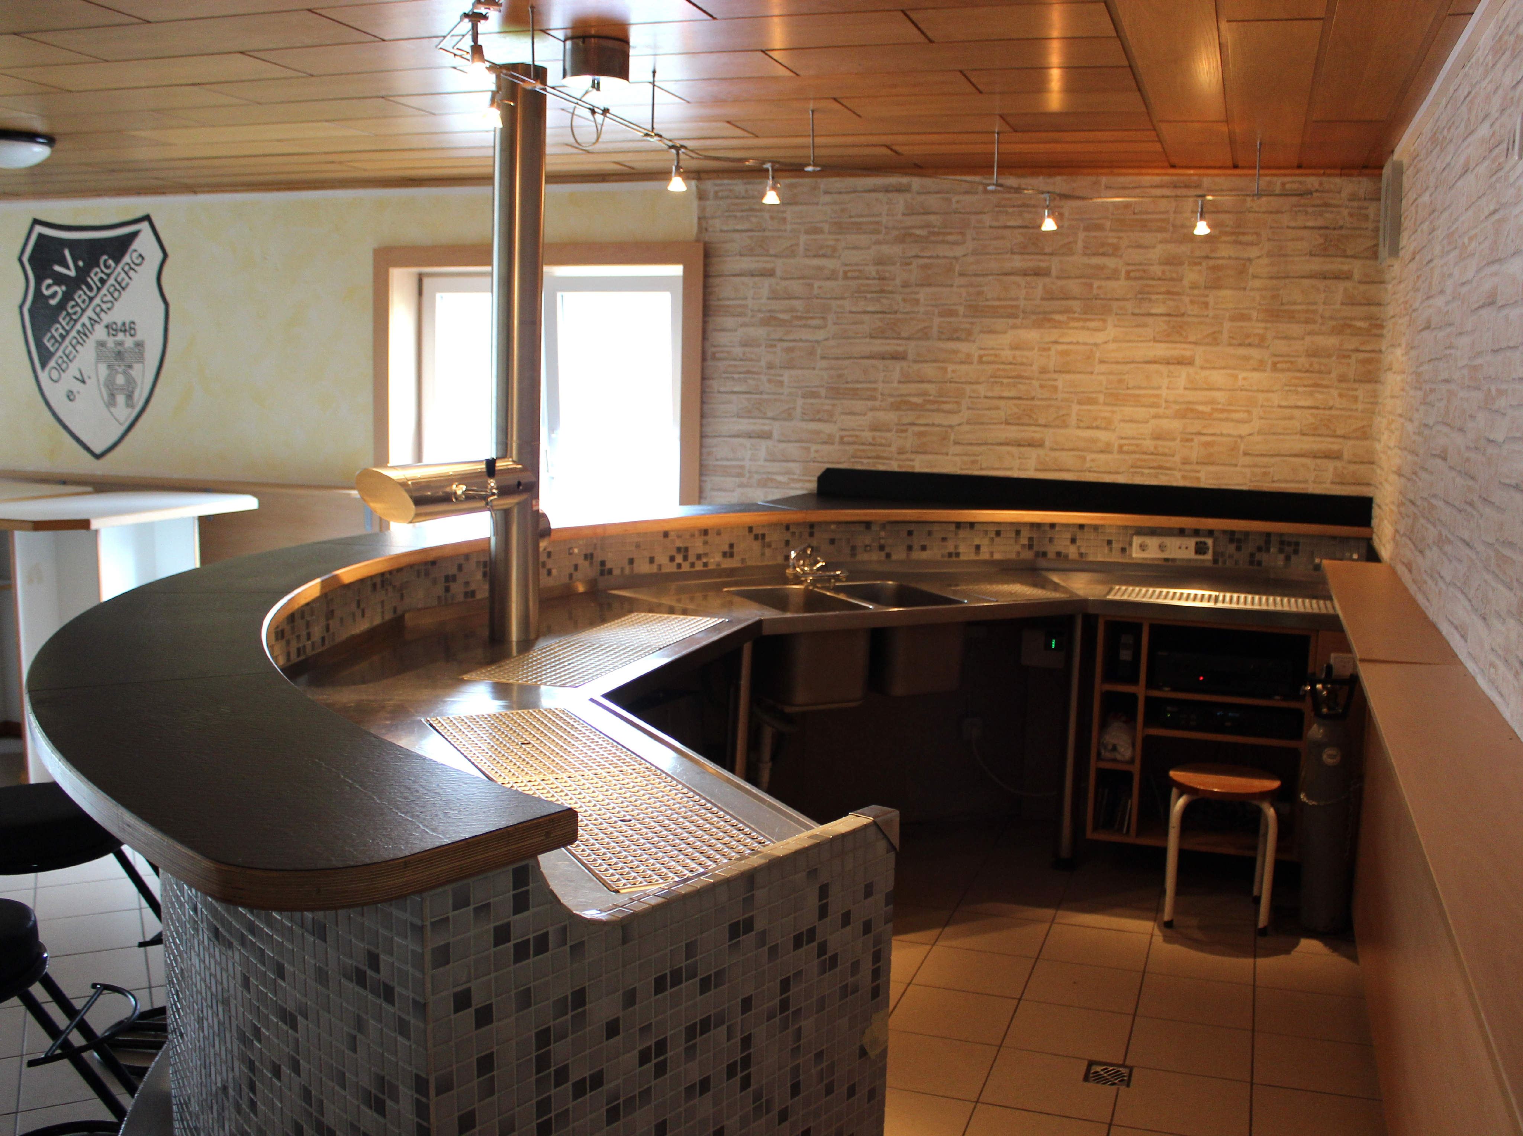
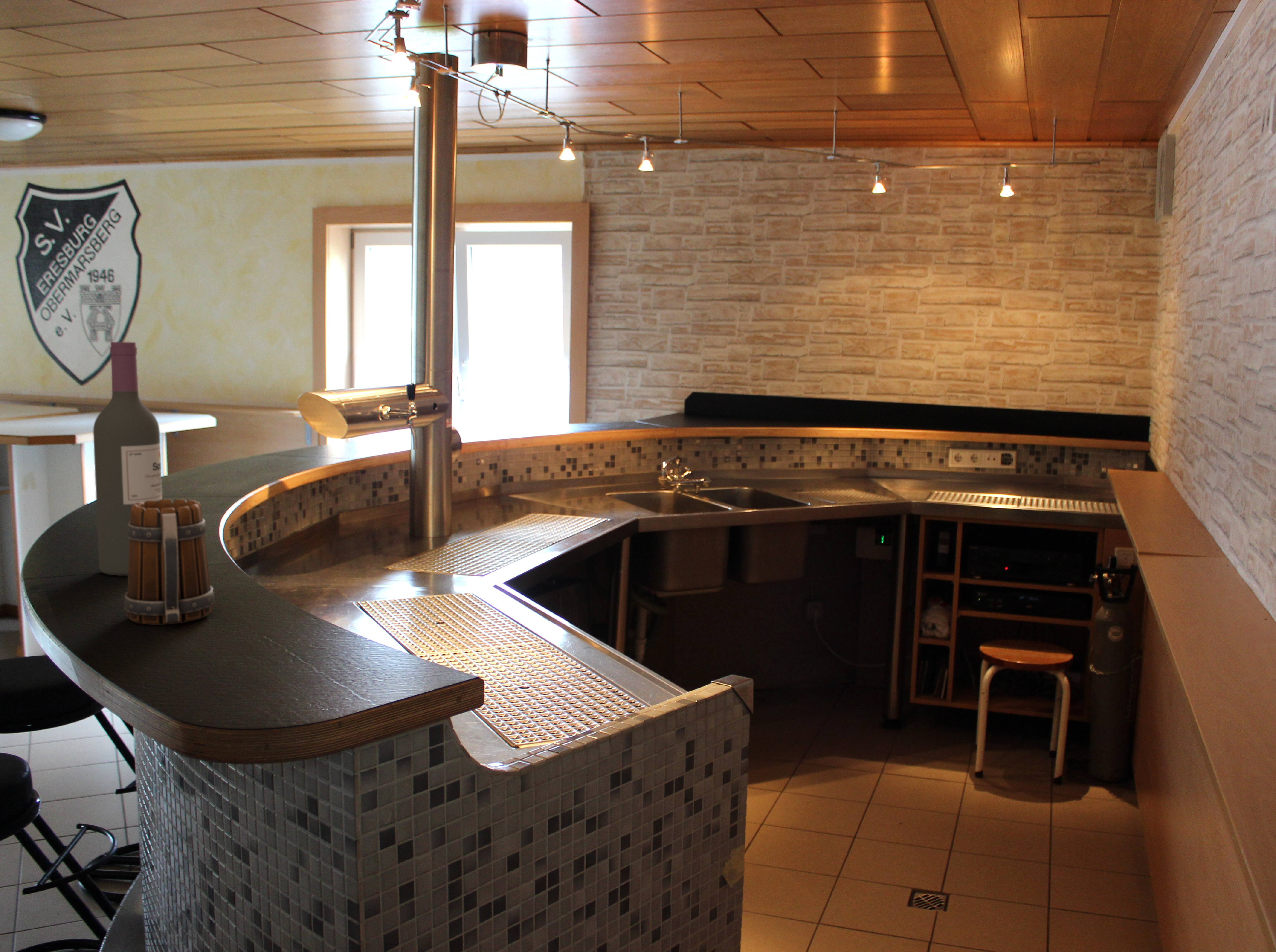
+ wine bottle [93,341,163,576]
+ beer mug [124,499,215,625]
